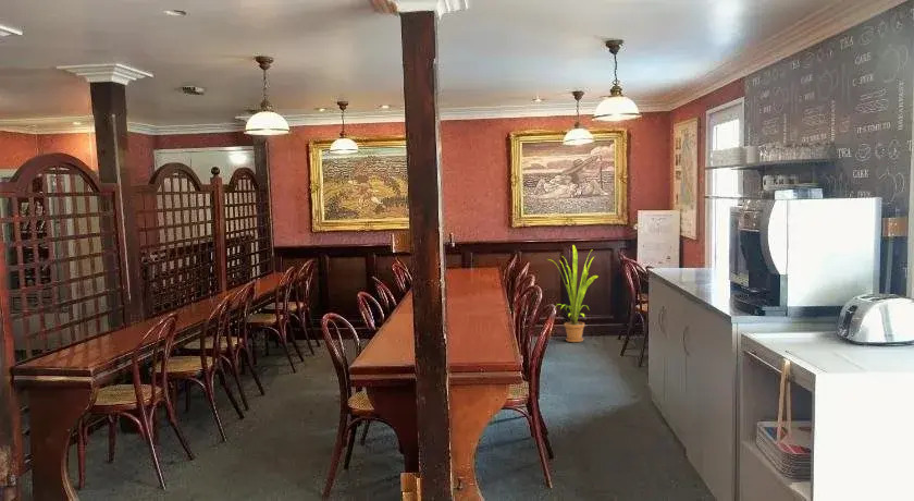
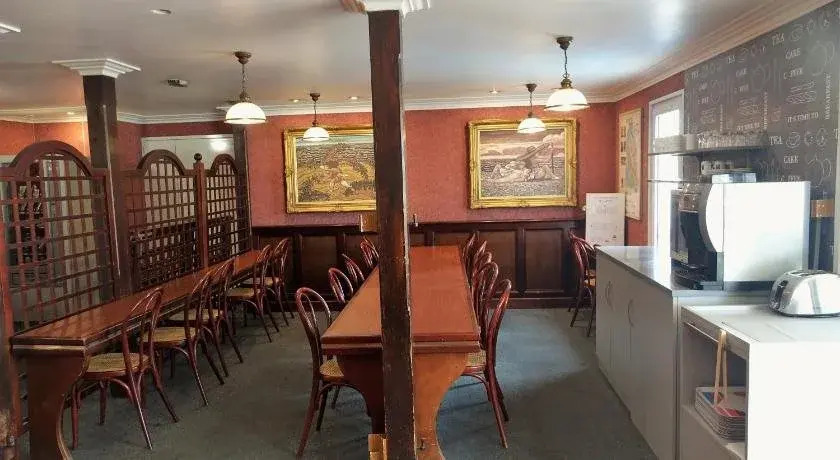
- house plant [547,244,600,343]
